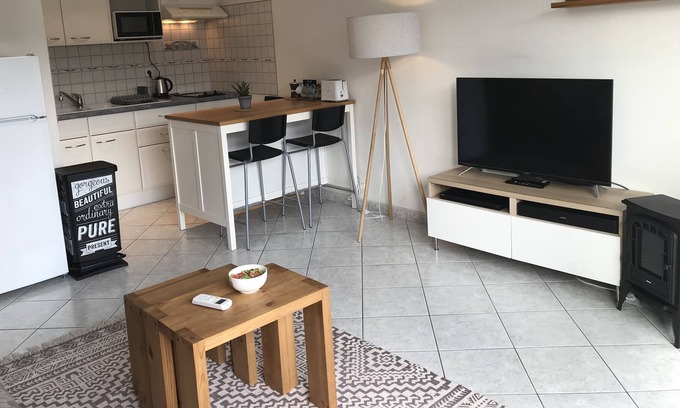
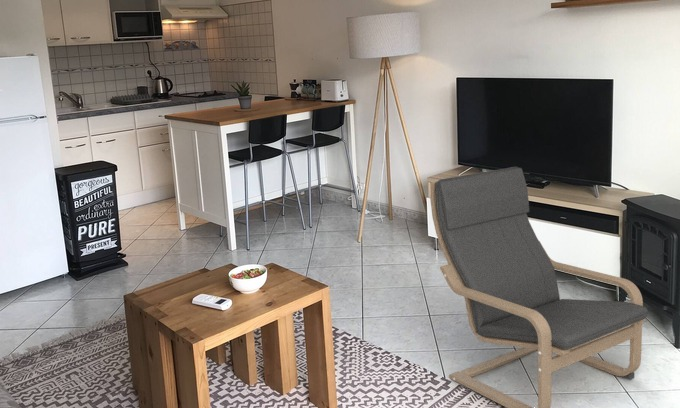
+ lounge chair [429,166,650,408]
